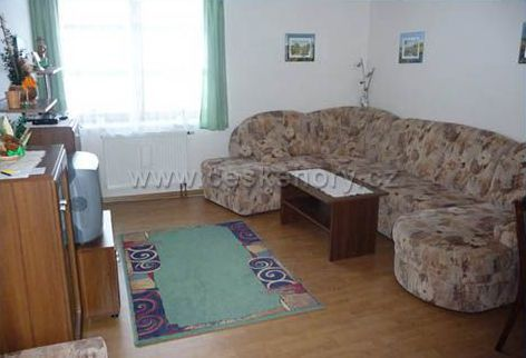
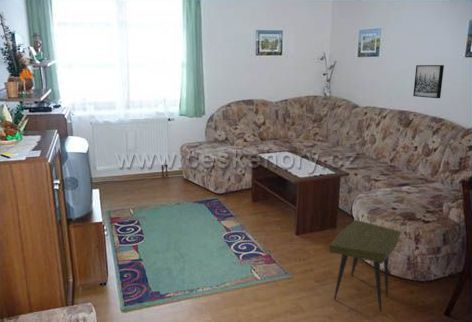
+ side table [328,219,402,313]
+ wall art [412,64,445,99]
